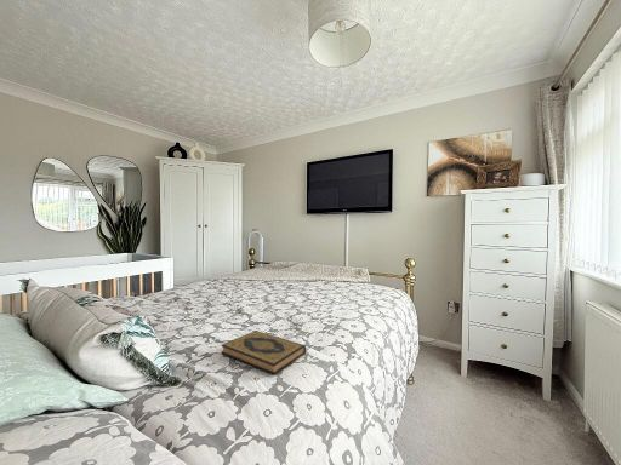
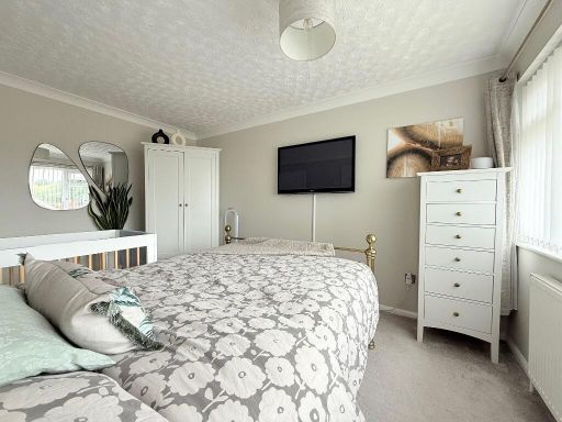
- hardback book [221,329,307,375]
